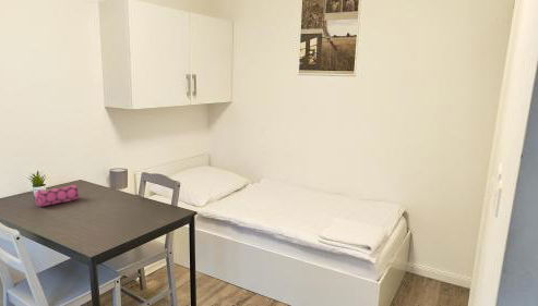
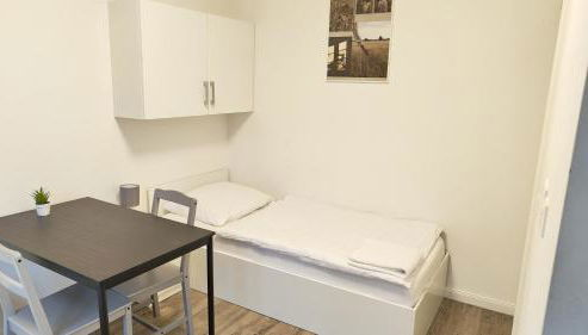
- pencil case [34,184,80,207]
